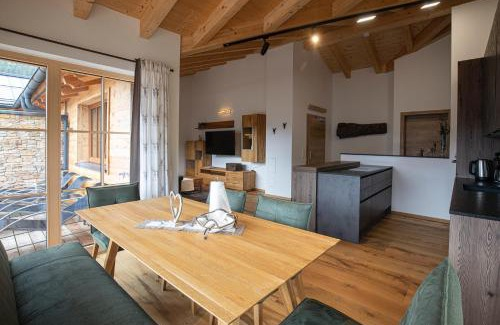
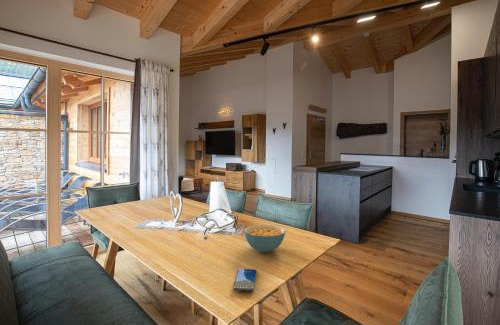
+ cereal bowl [243,224,286,253]
+ smartphone [232,268,257,292]
